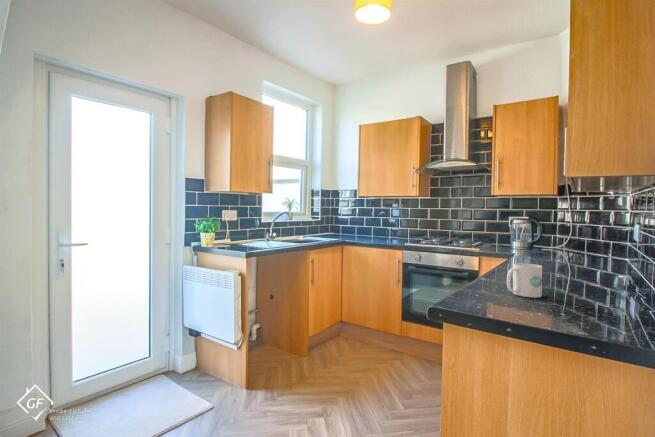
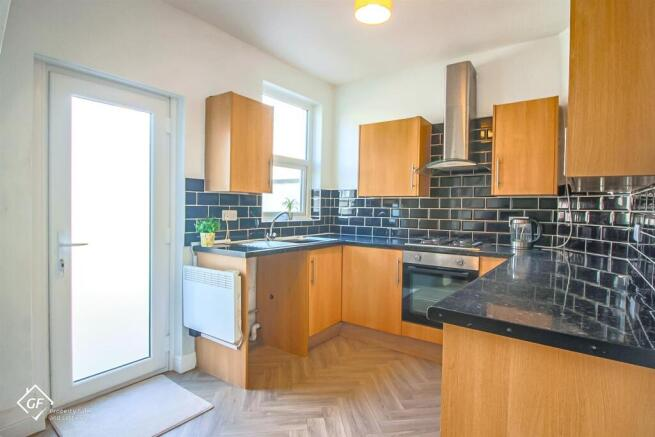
- mug [506,262,543,299]
